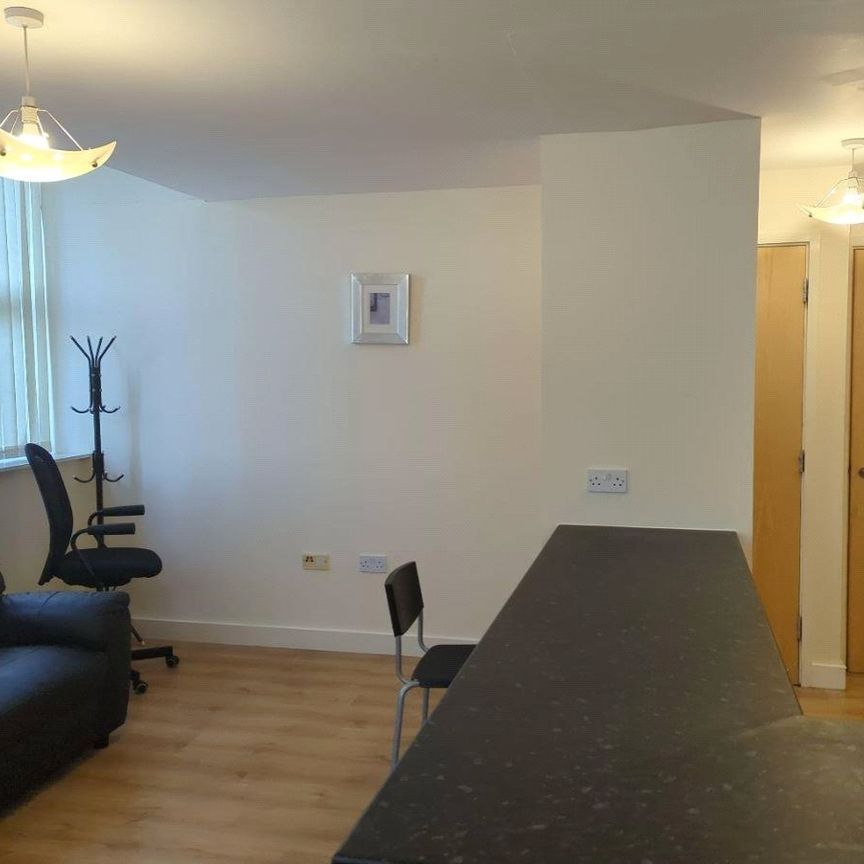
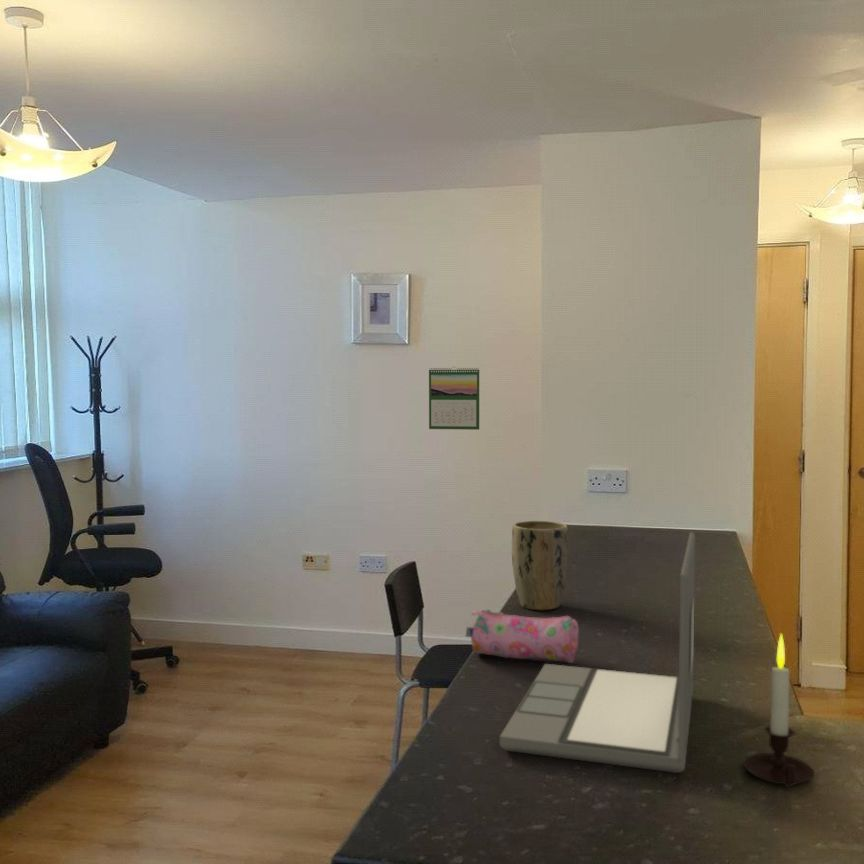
+ calendar [428,366,480,431]
+ candle [742,632,816,788]
+ laptop [499,531,696,774]
+ plant pot [511,520,569,611]
+ pencil case [465,608,580,664]
